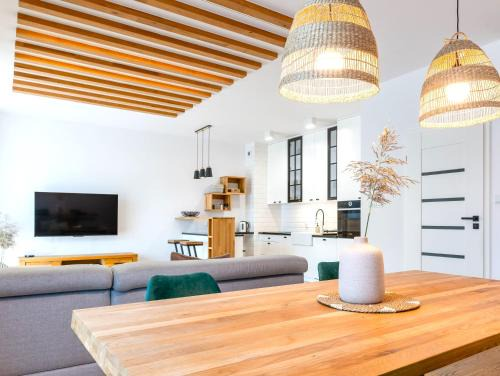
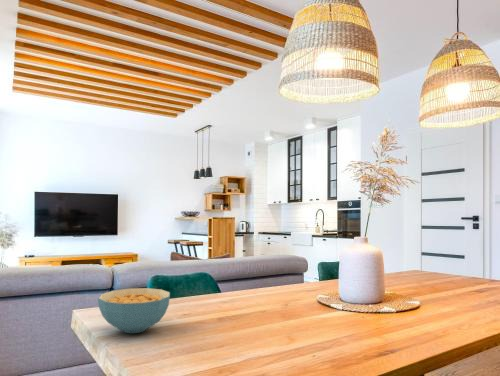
+ cereal bowl [97,287,171,334]
